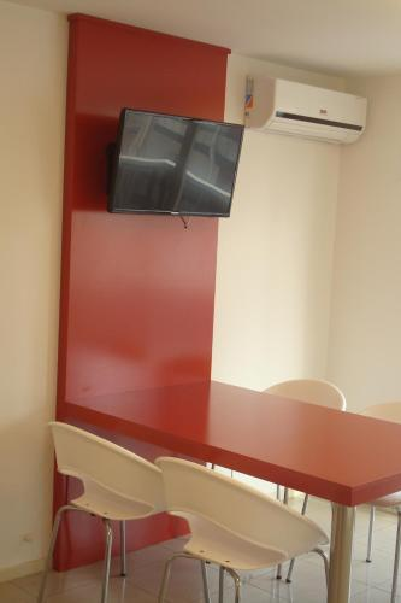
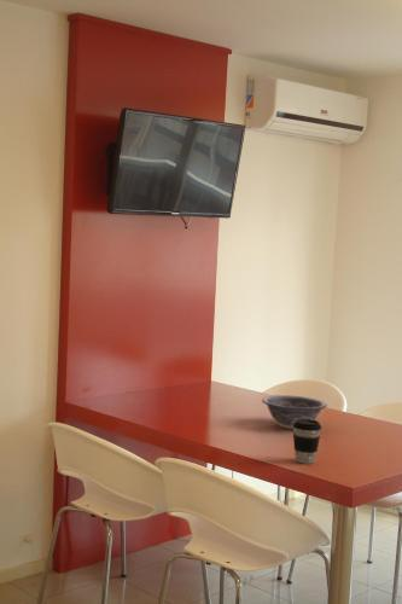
+ coffee cup [292,419,322,465]
+ decorative bowl [261,394,328,430]
